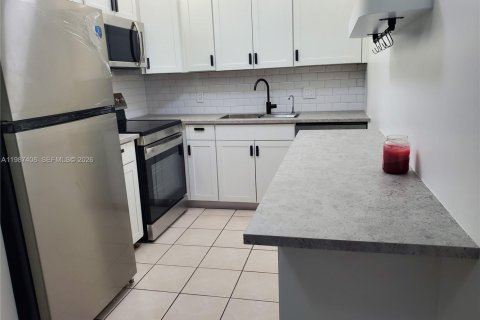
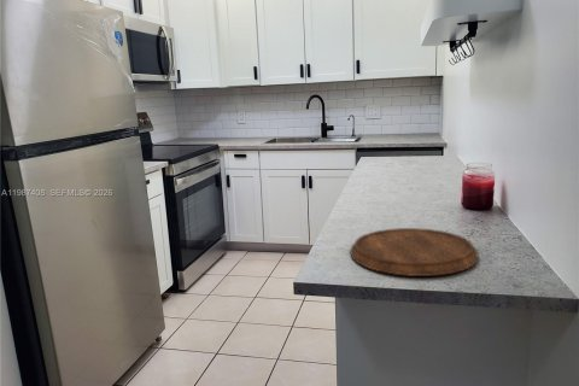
+ cutting board [349,227,479,277]
